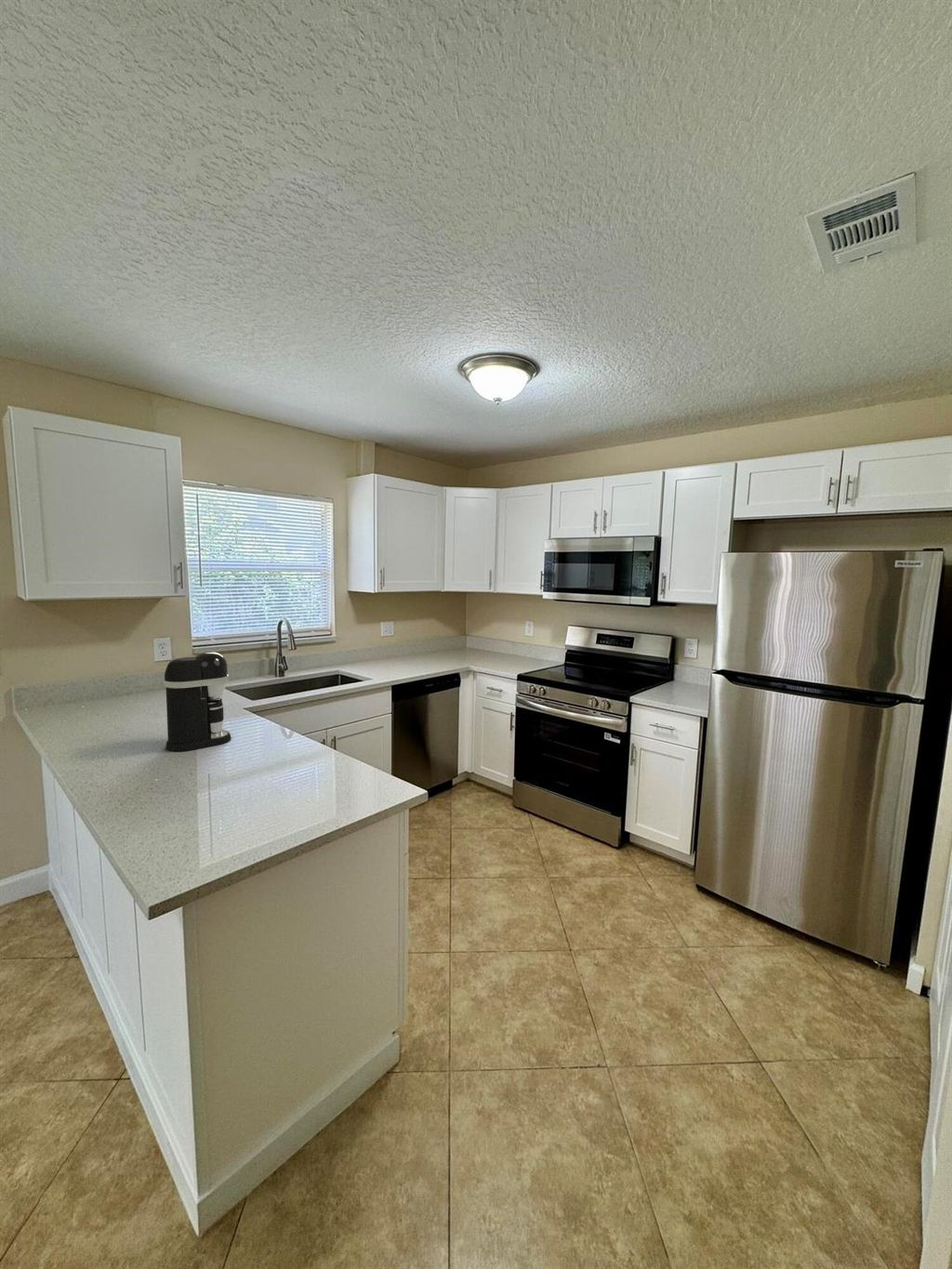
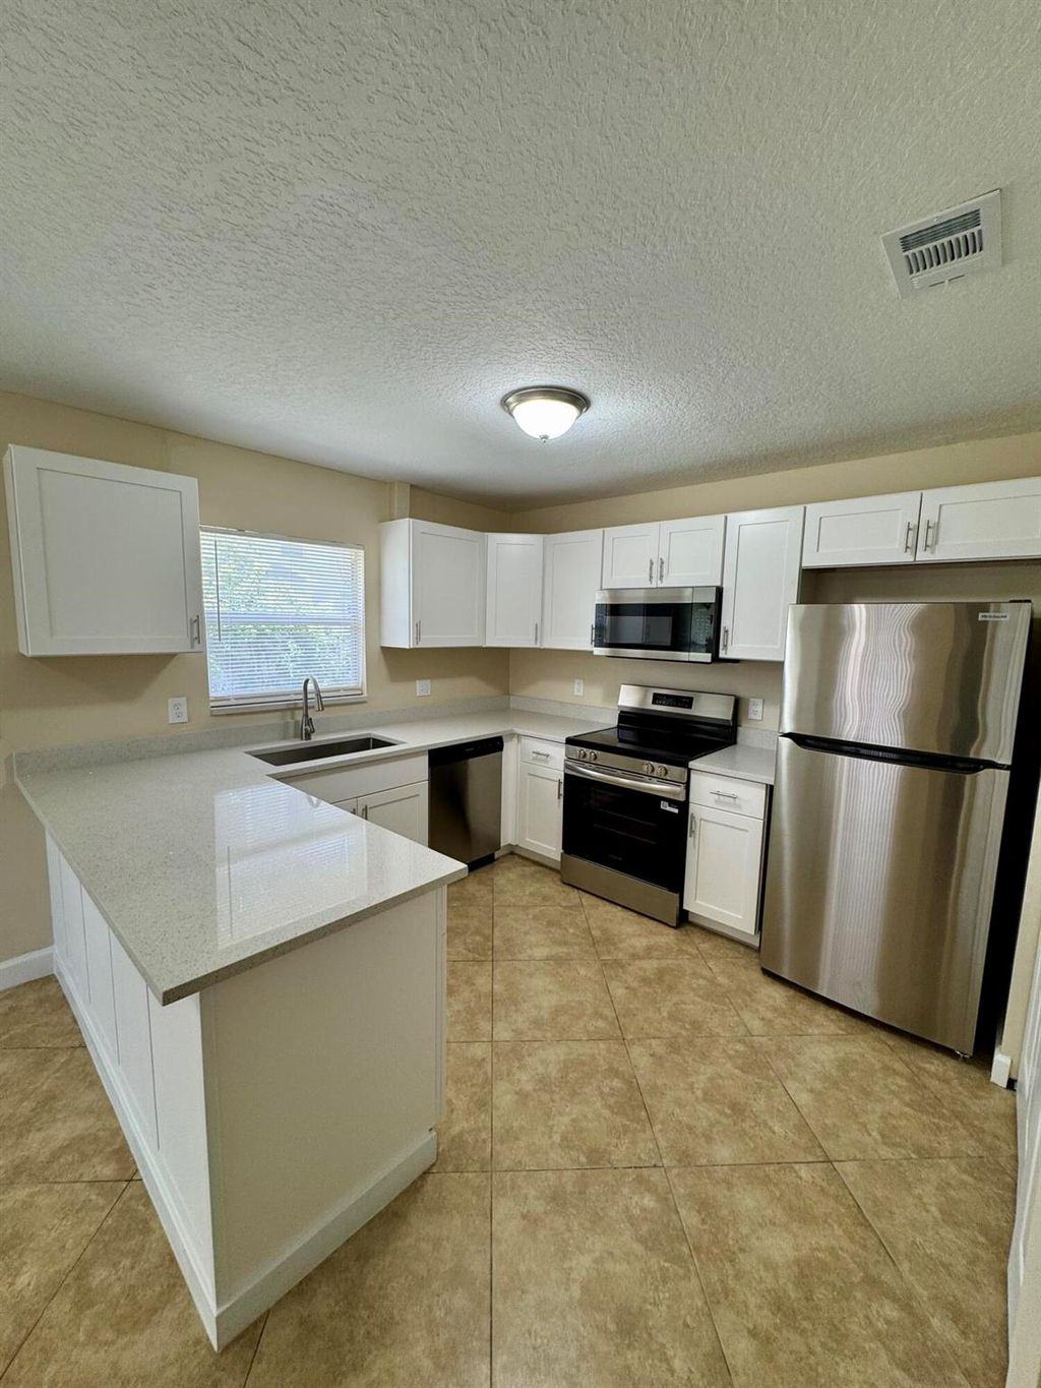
- coffee maker [163,651,231,752]
